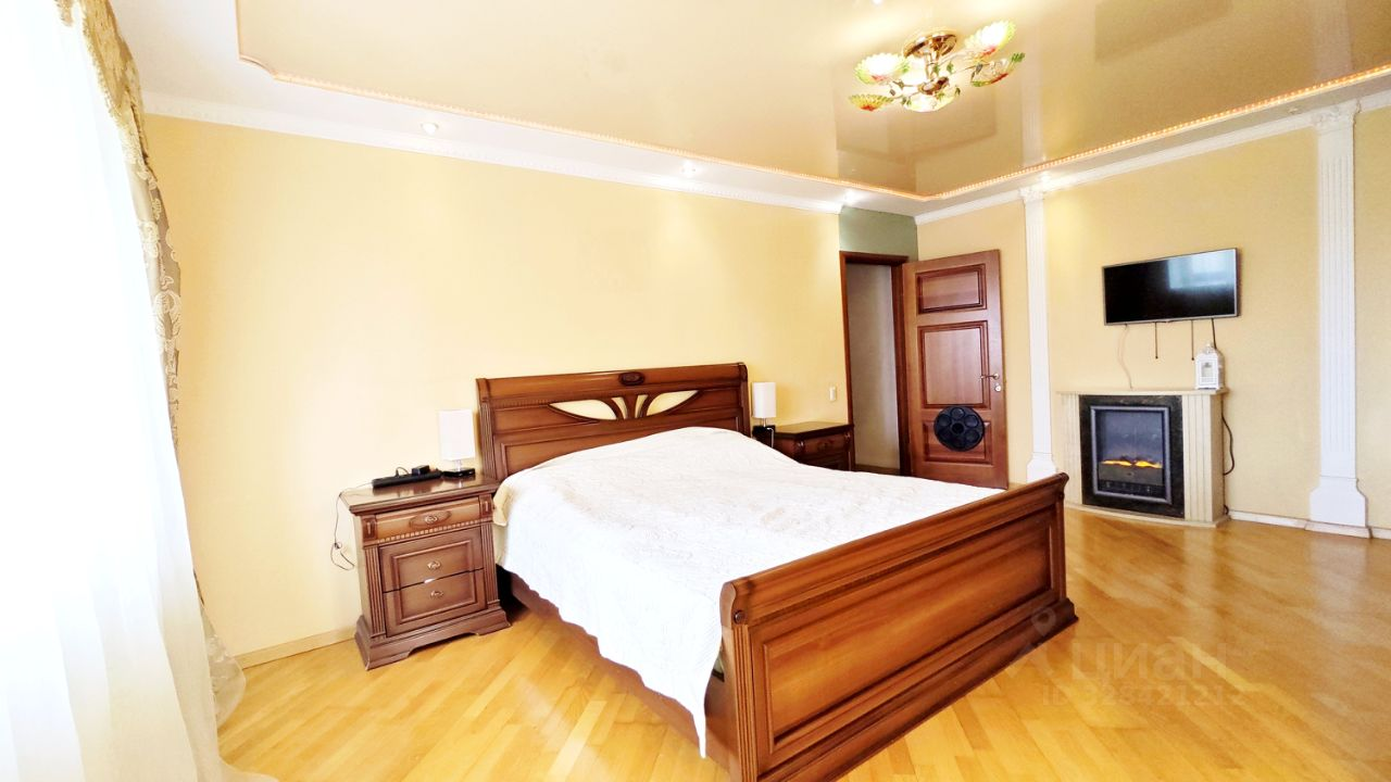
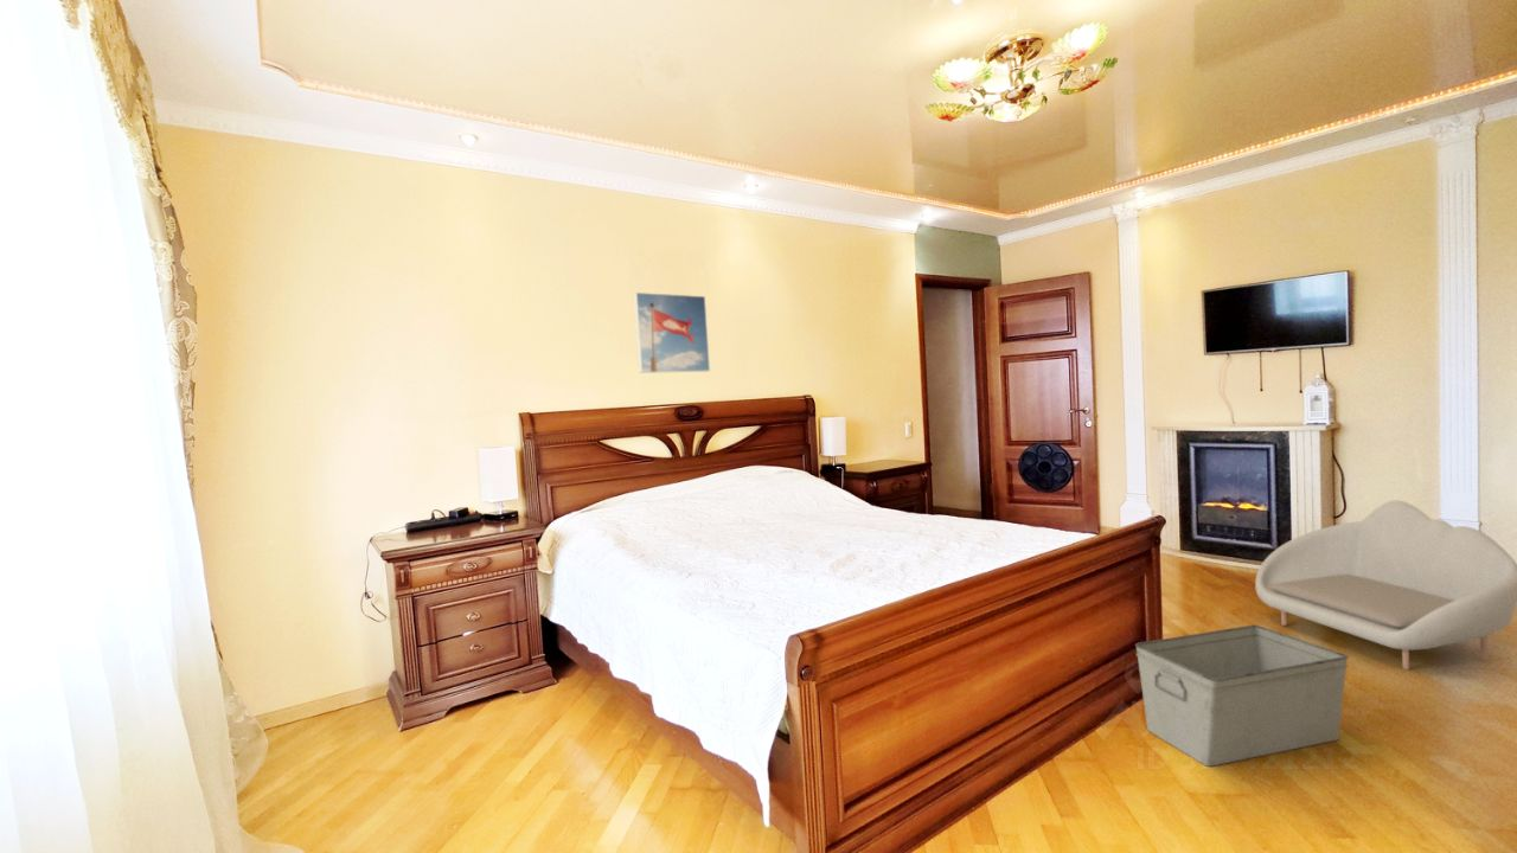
+ storage bin [1134,624,1350,768]
+ armchair [1254,499,1517,671]
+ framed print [633,291,711,374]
